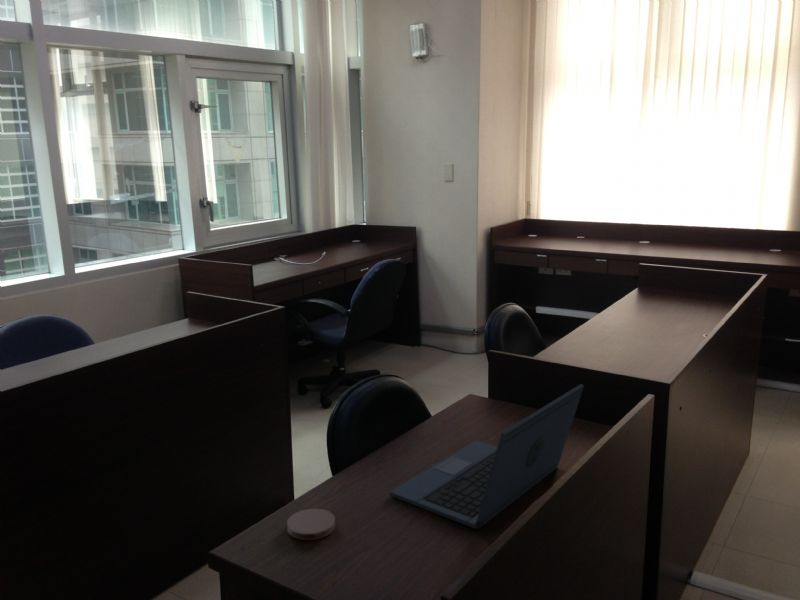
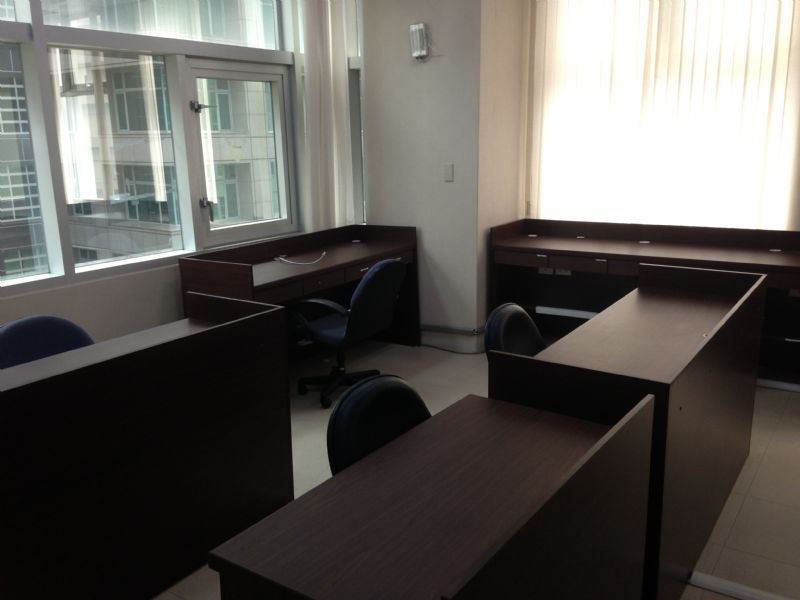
- laptop [389,383,585,530]
- coaster [286,508,337,541]
